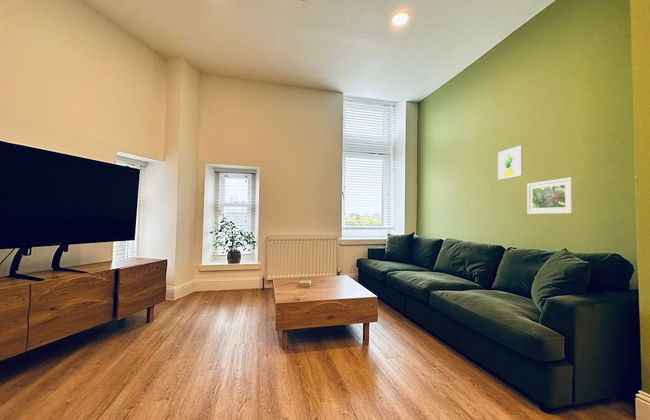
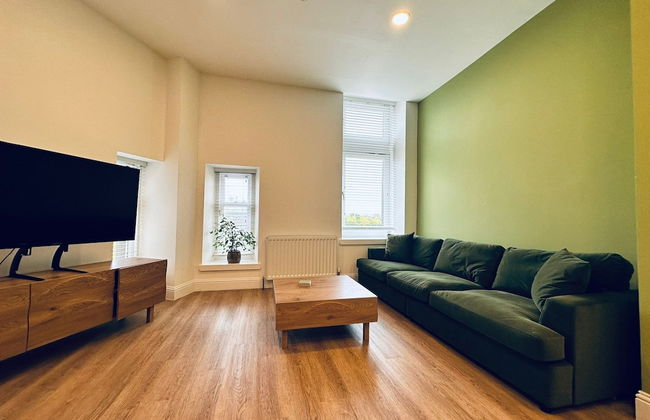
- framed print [526,176,575,215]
- wall art [497,144,524,180]
